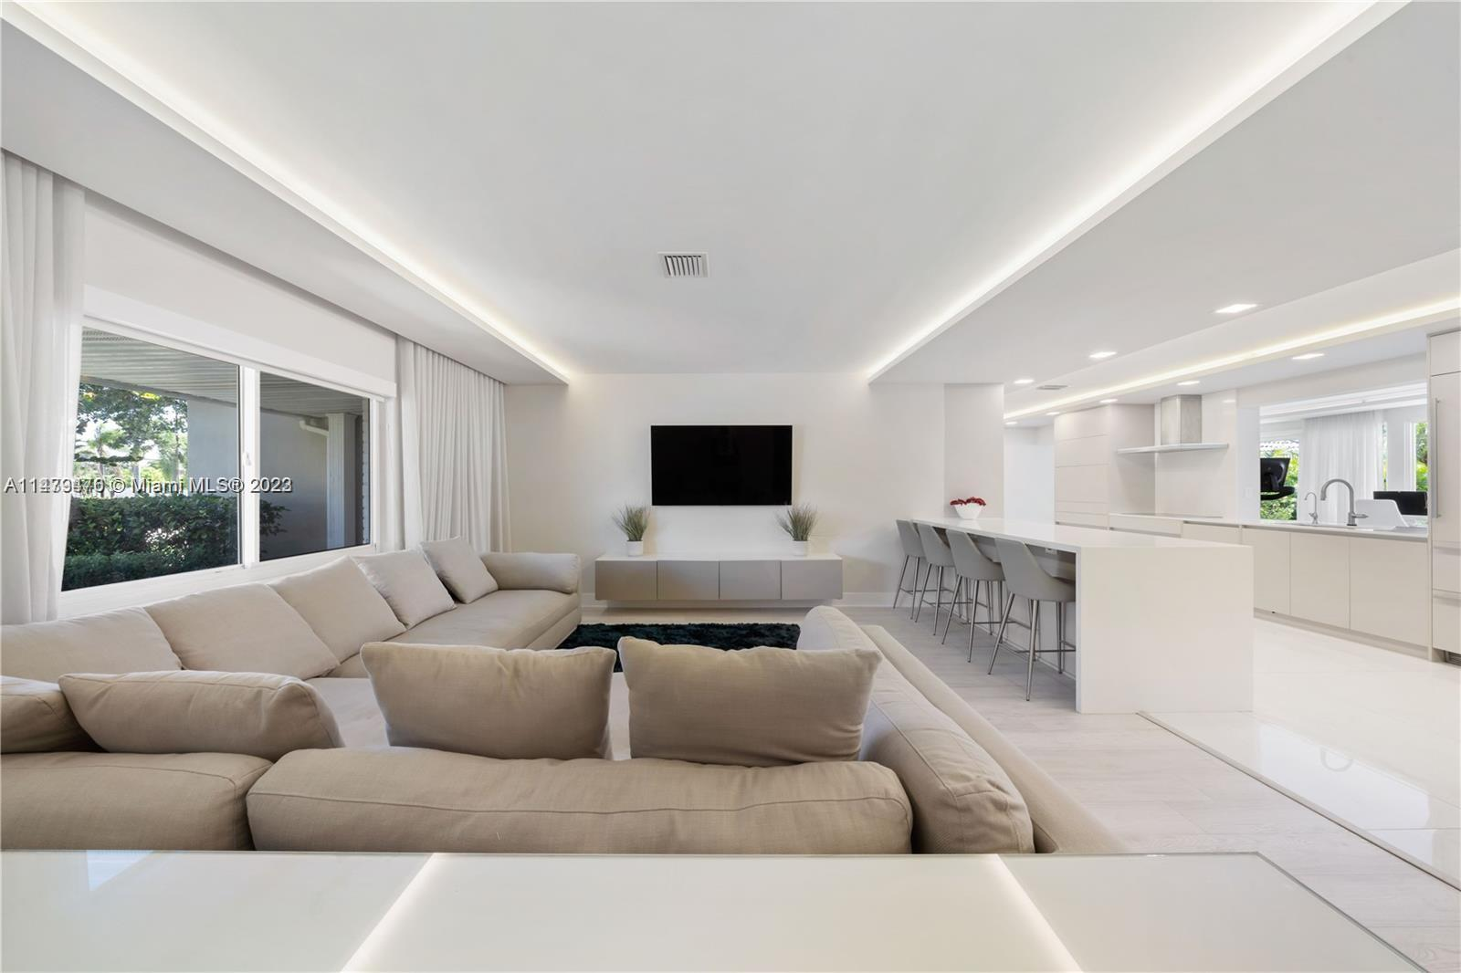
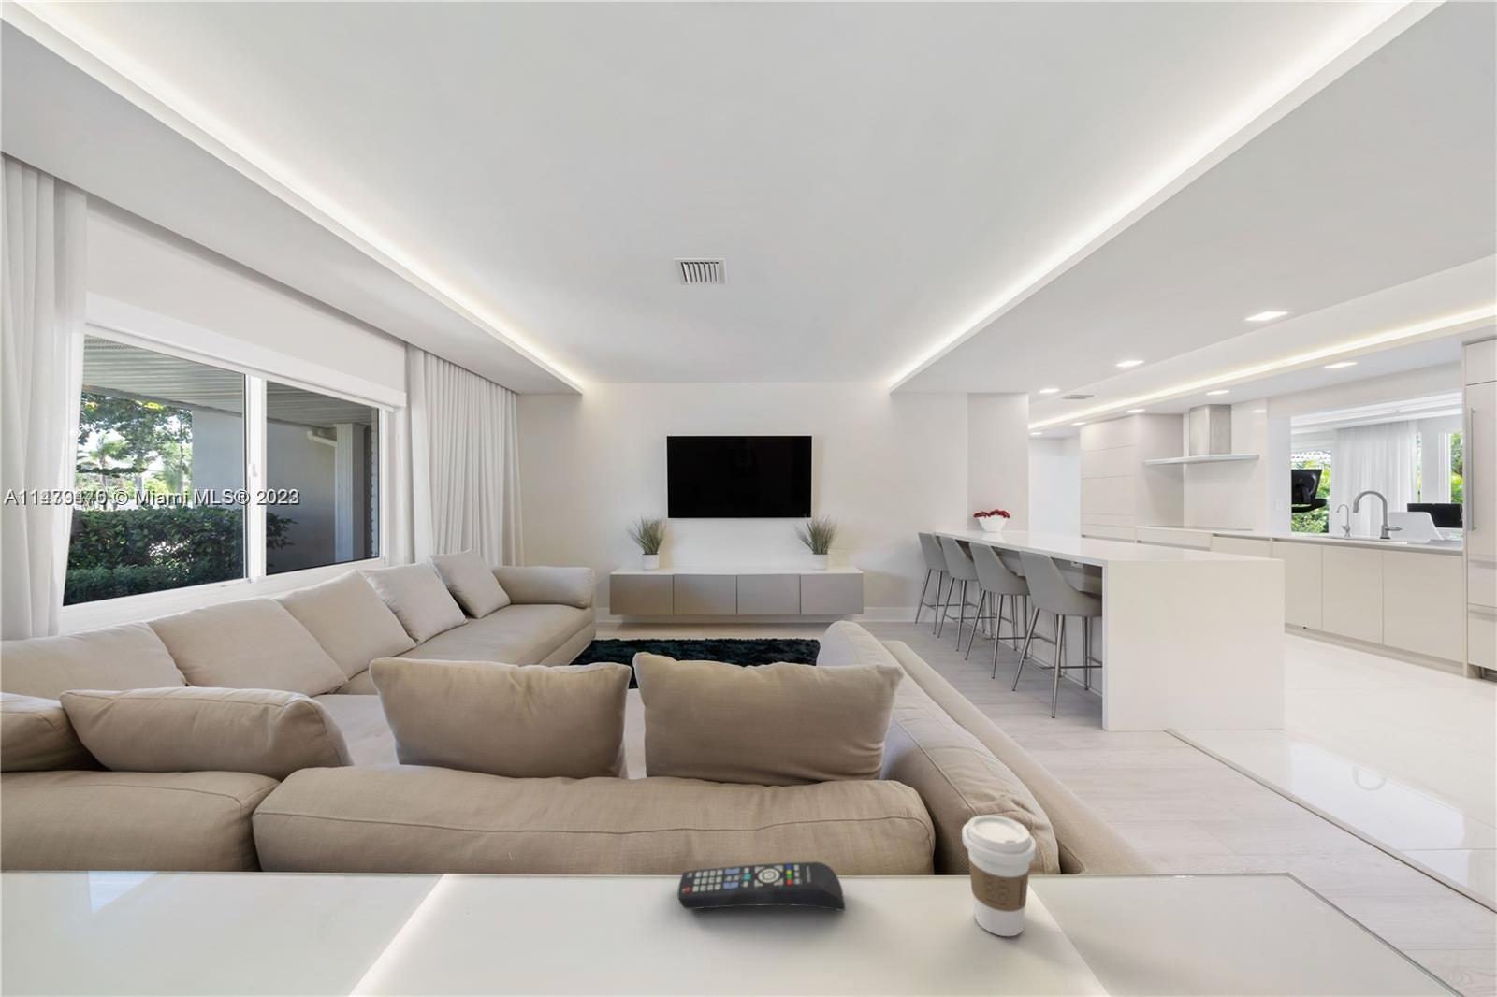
+ coffee cup [961,813,1036,937]
+ remote control [677,860,847,912]
